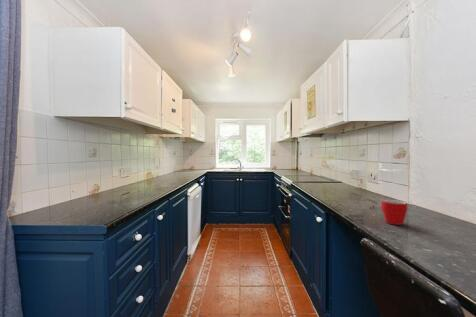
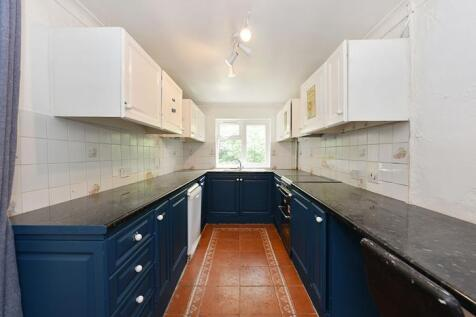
- mug [380,199,408,226]
